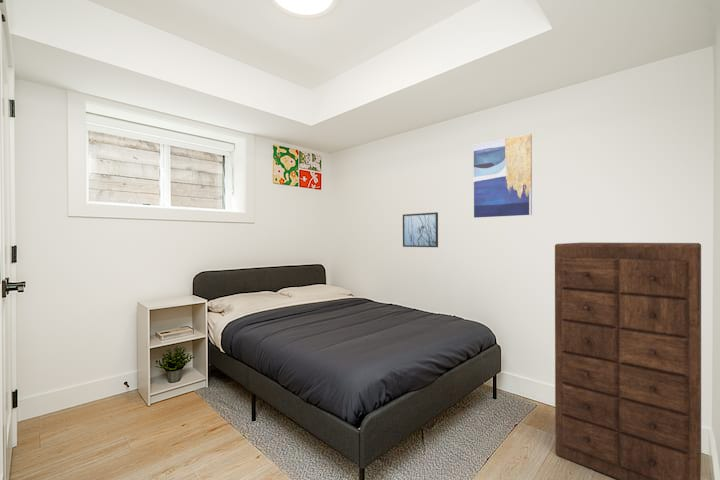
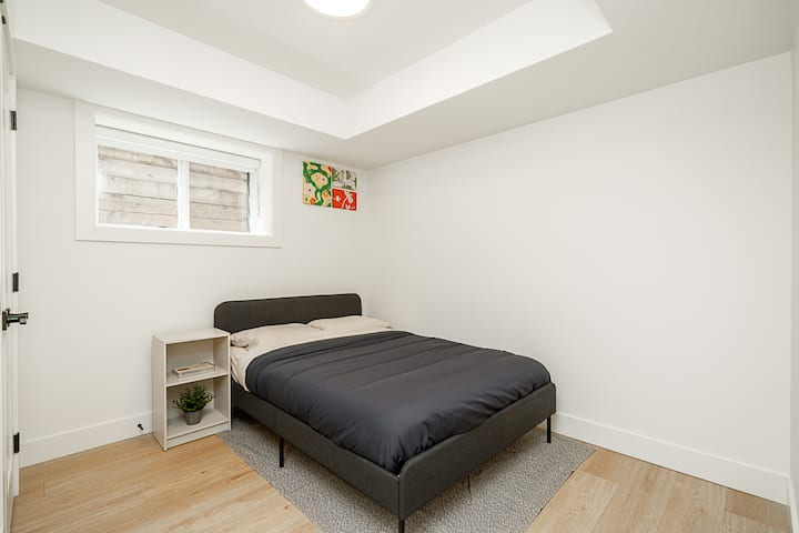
- wall art [473,133,533,219]
- dresser [554,242,702,480]
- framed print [402,211,439,248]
